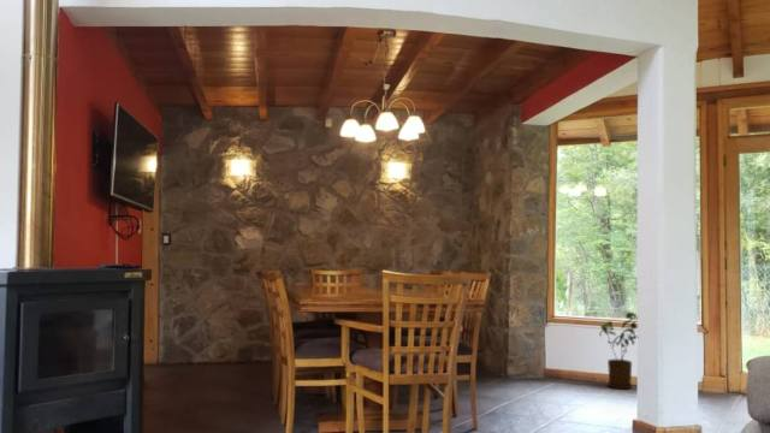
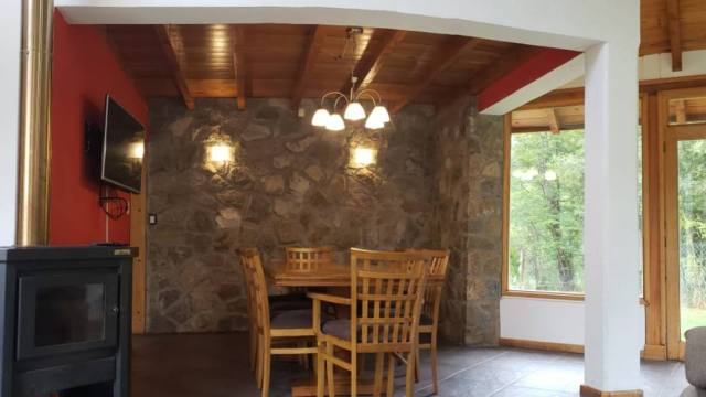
- house plant [599,310,638,390]
